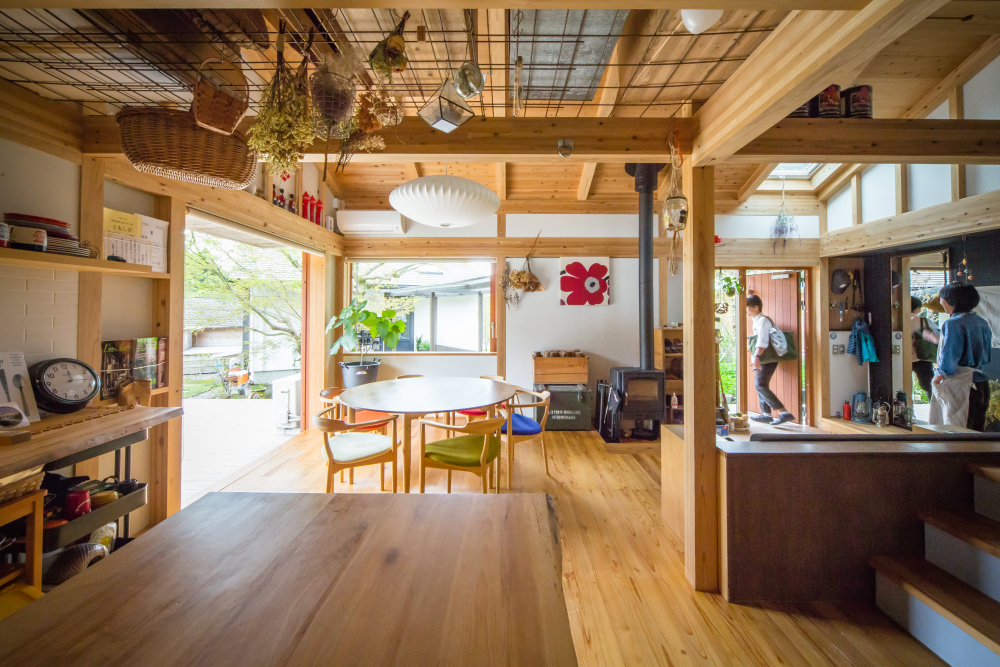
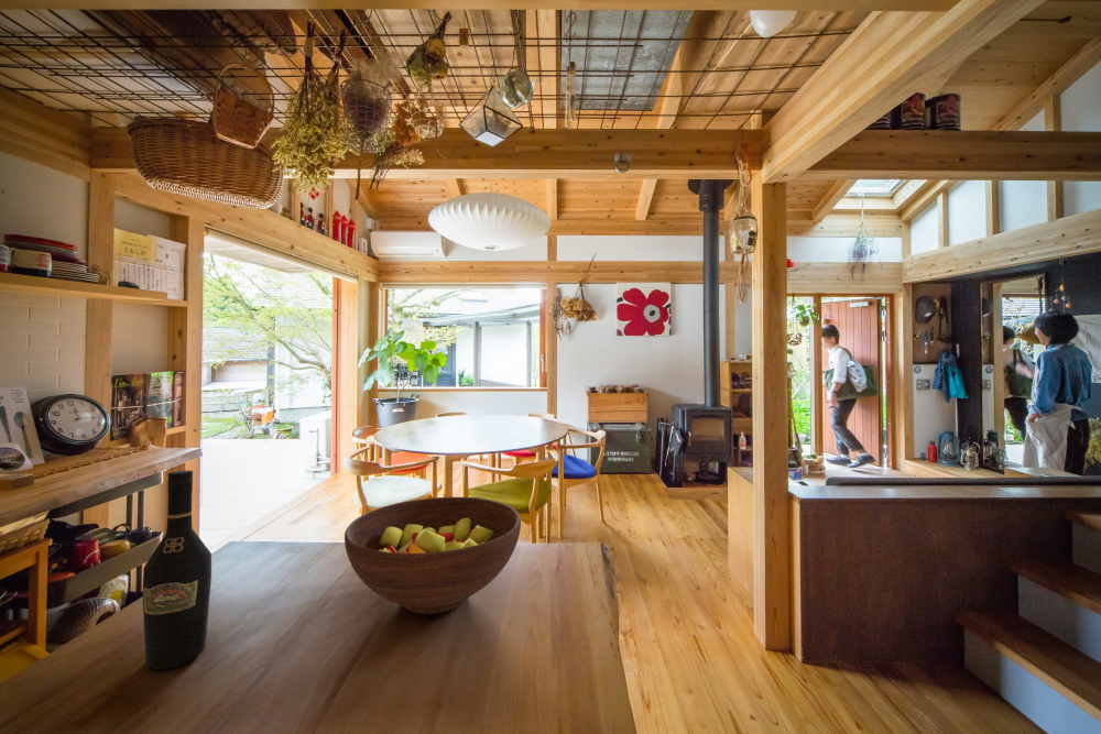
+ wine bottle [141,469,212,670]
+ fruit bowl [344,496,522,615]
